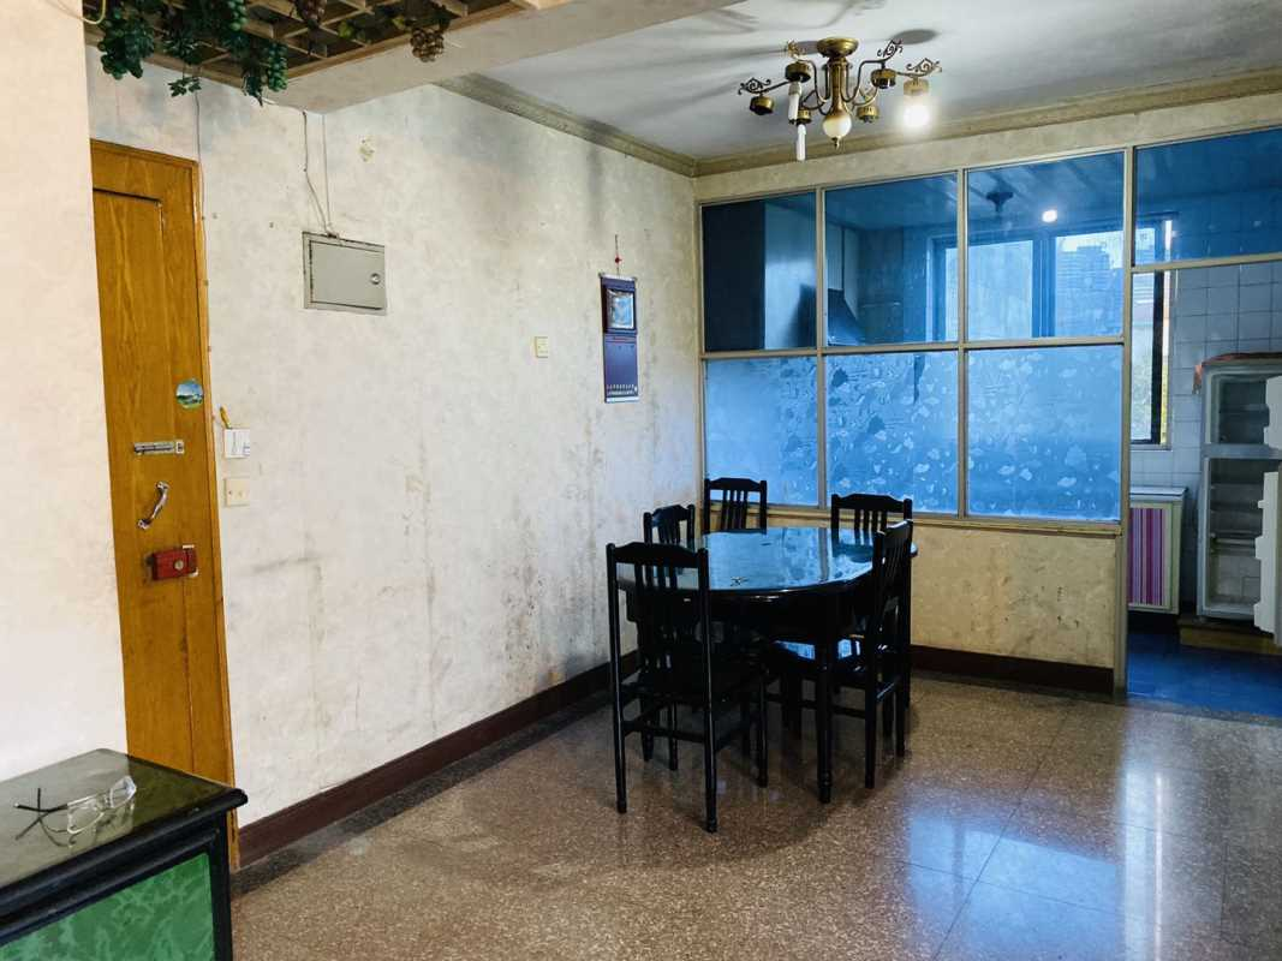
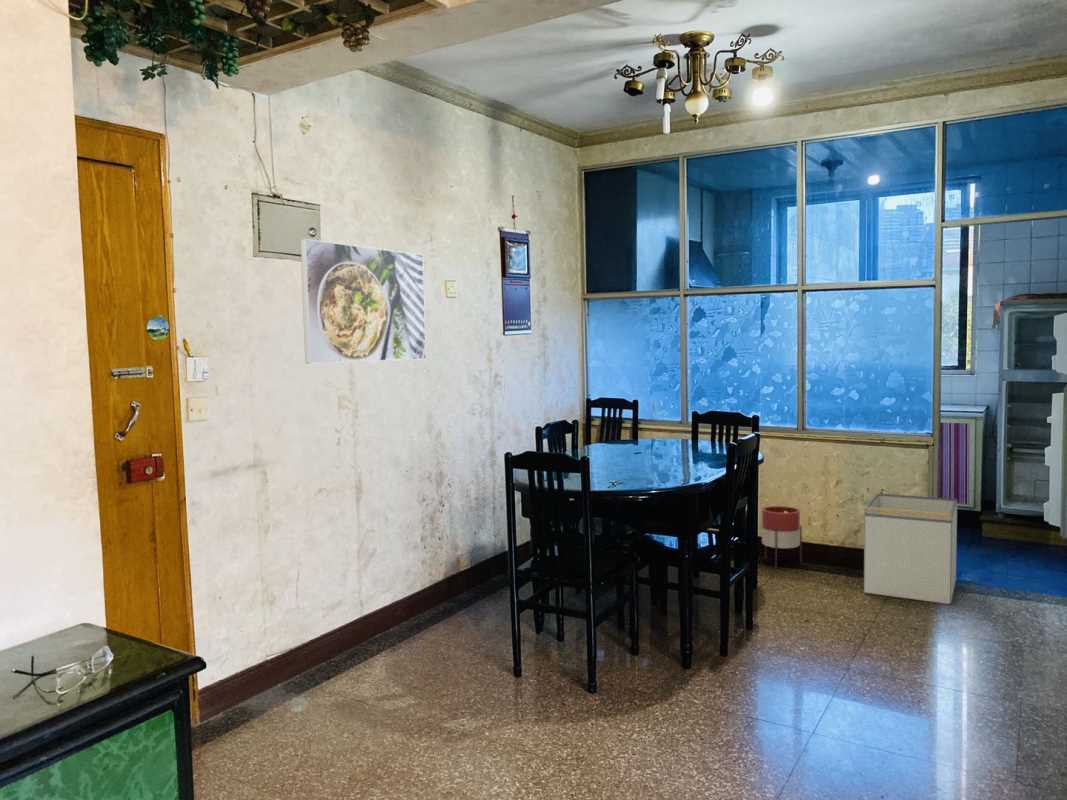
+ storage bin [863,492,958,605]
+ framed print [299,238,427,365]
+ planter [761,505,803,570]
